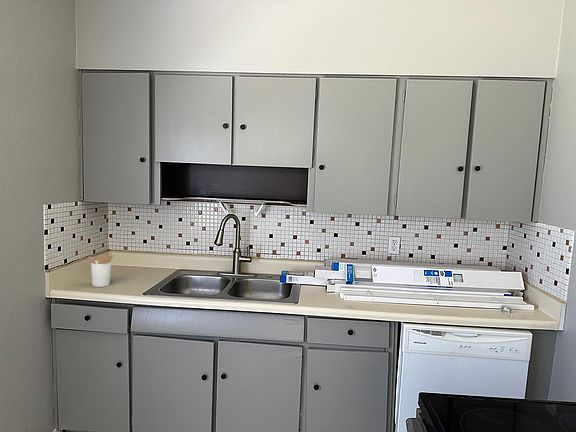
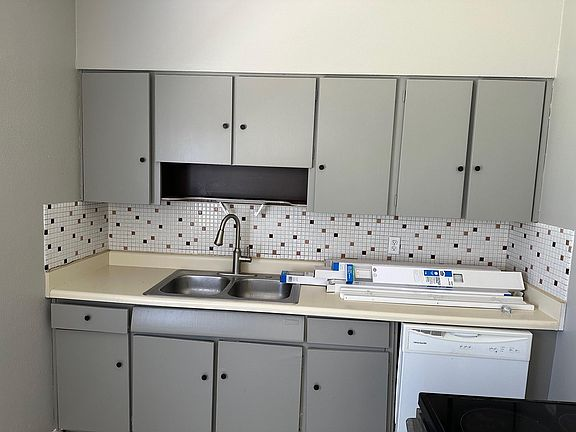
- utensil holder [87,250,115,288]
